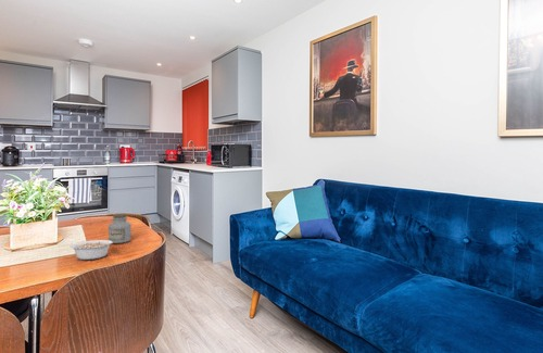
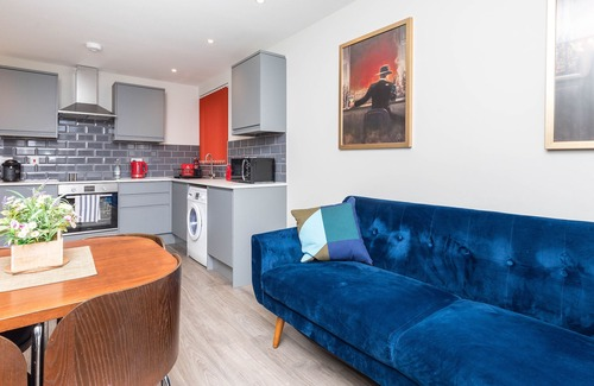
- legume [70,239,113,261]
- jar [108,213,132,244]
